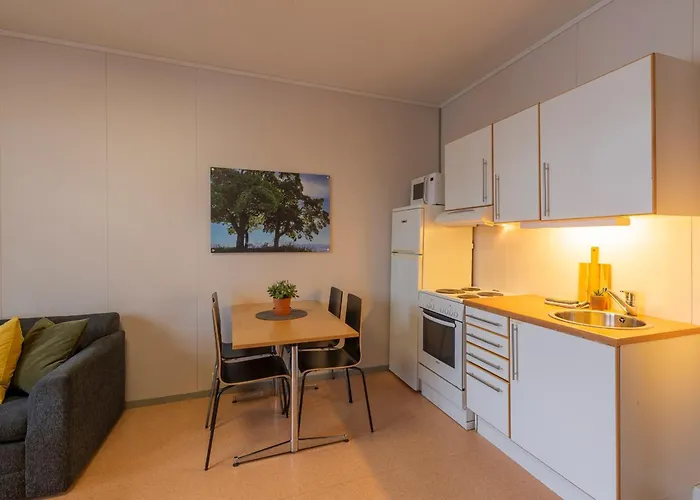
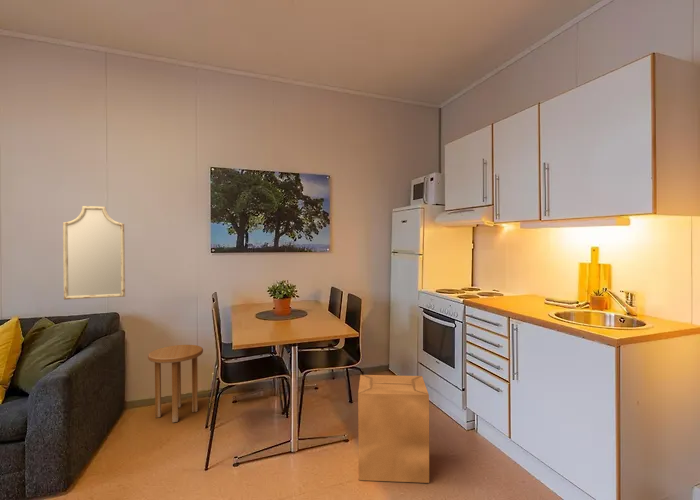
+ side table [147,344,204,423]
+ home mirror [62,205,126,300]
+ cardboard box [357,374,430,484]
